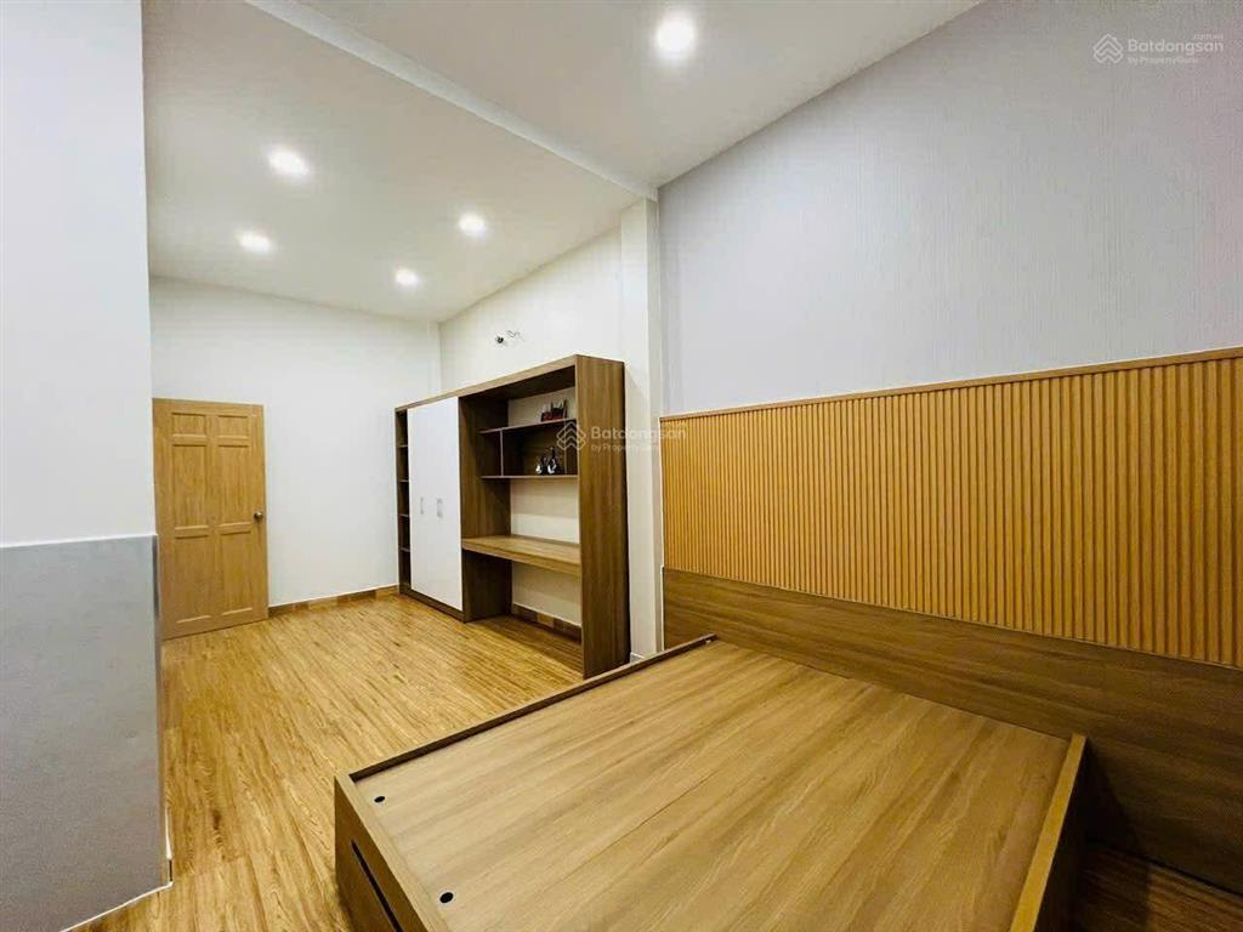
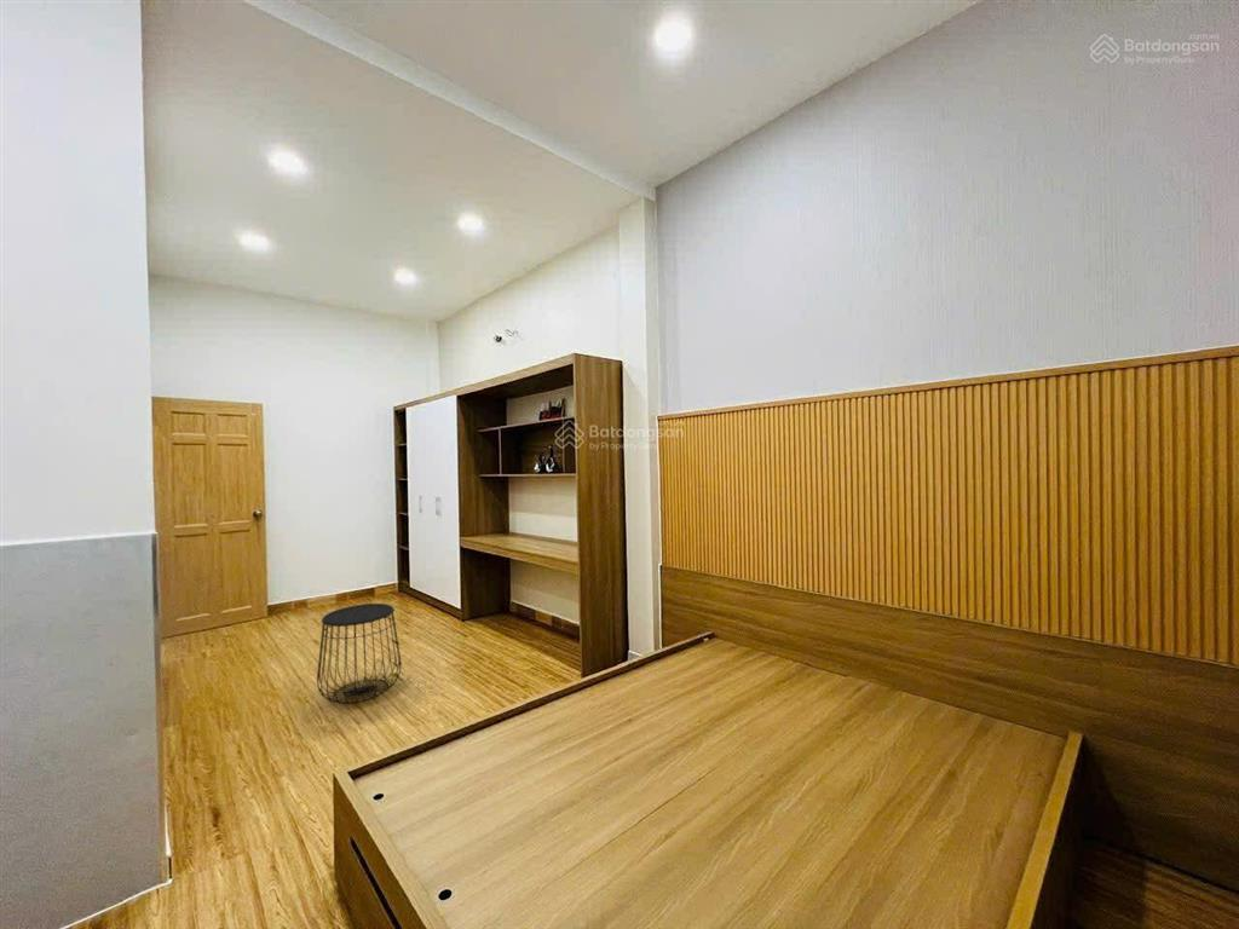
+ side table [316,602,403,705]
